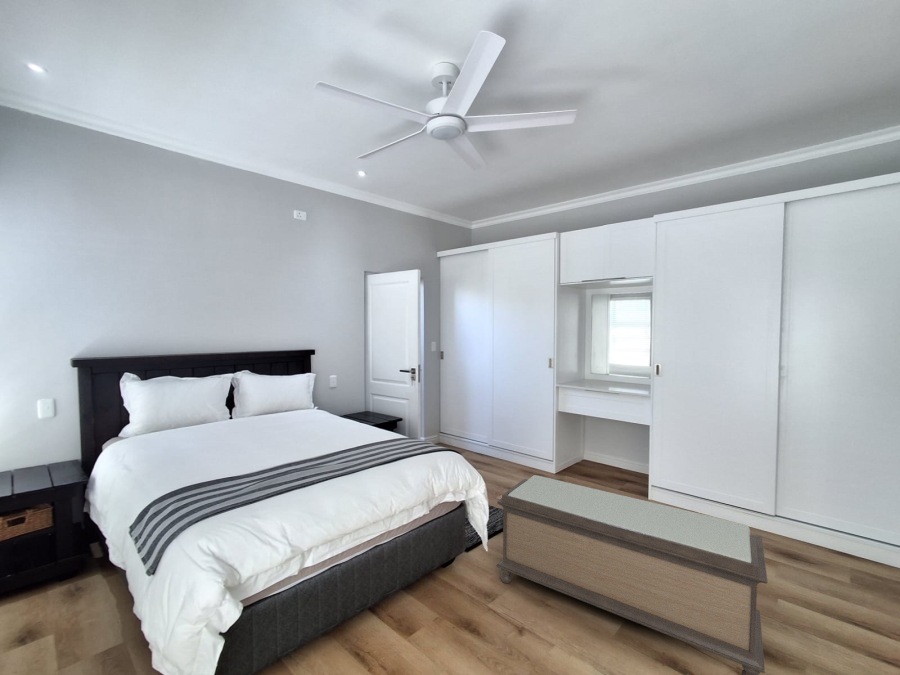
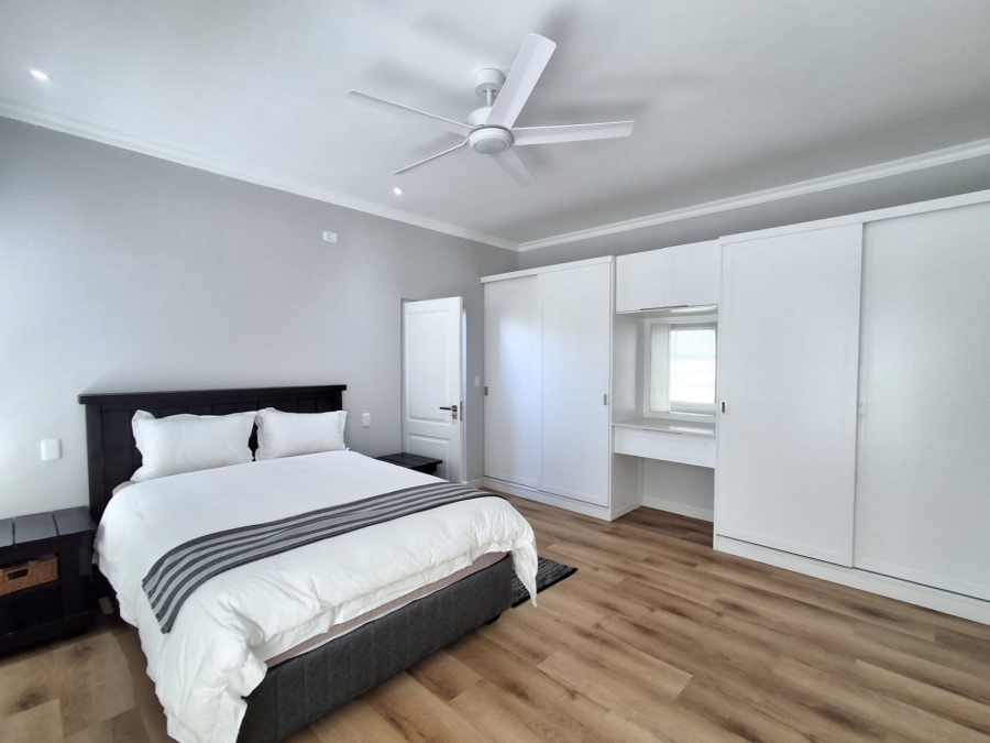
- bench [496,474,769,675]
